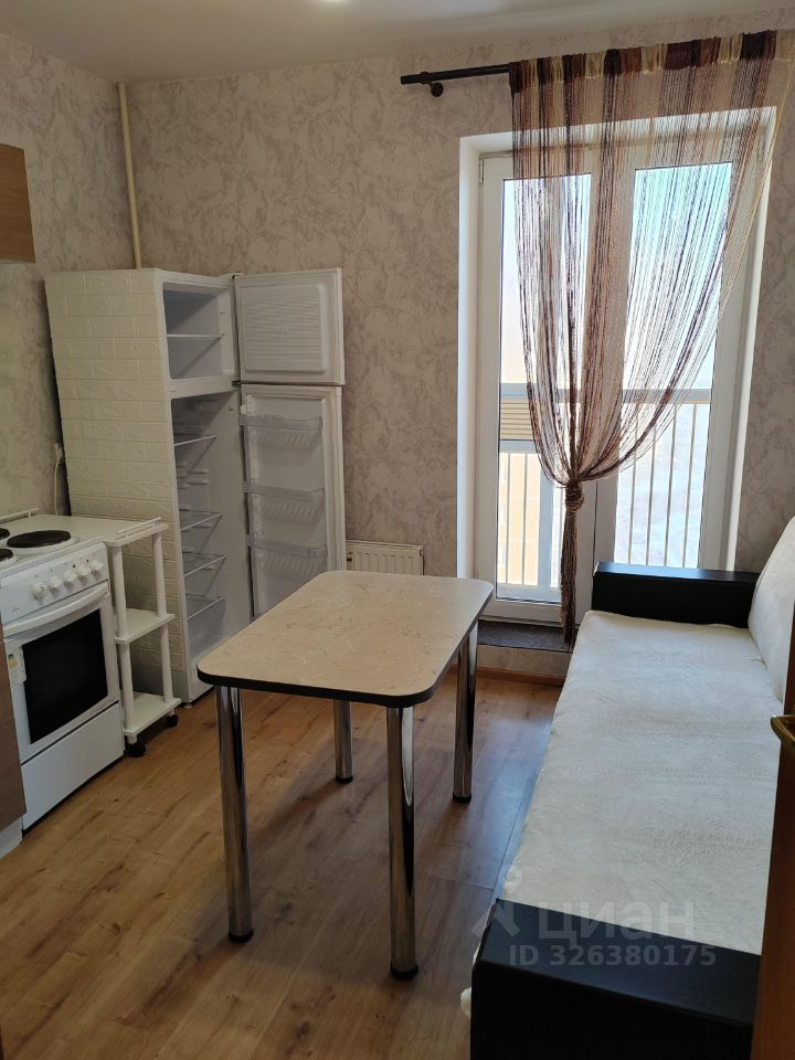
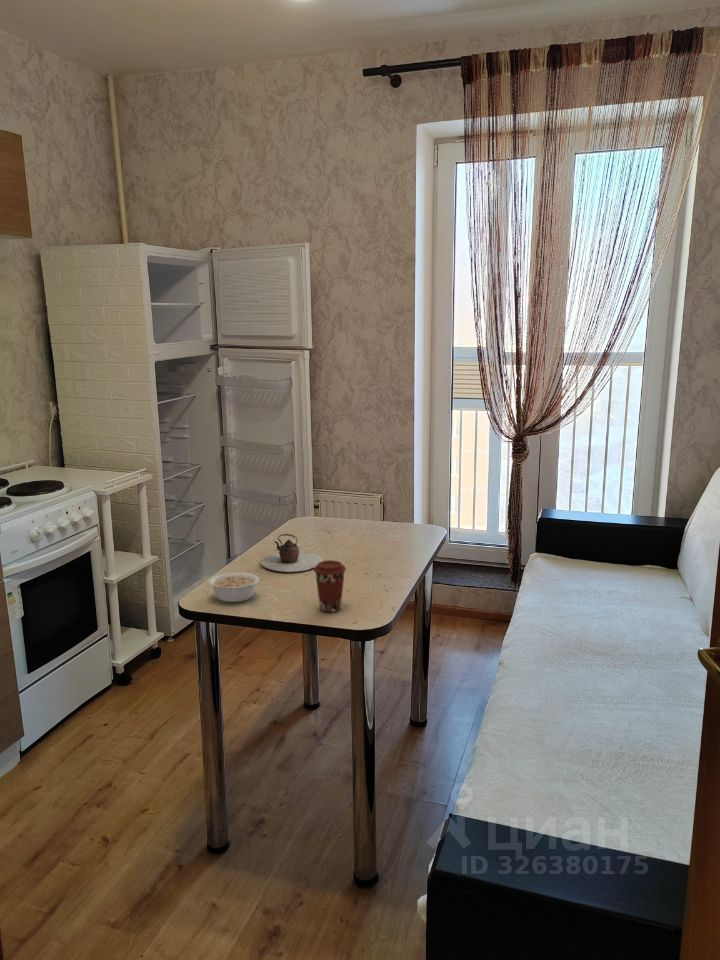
+ teapot [260,533,324,573]
+ coffee cup [313,559,347,613]
+ legume [207,572,260,603]
